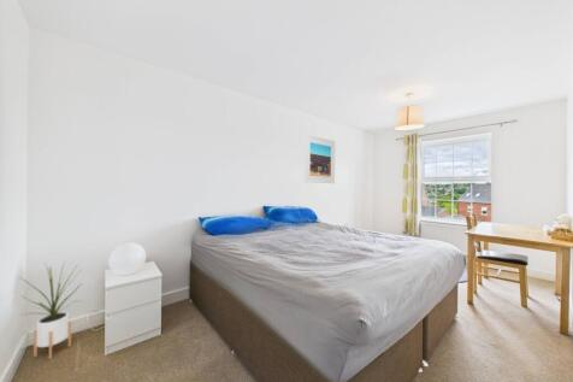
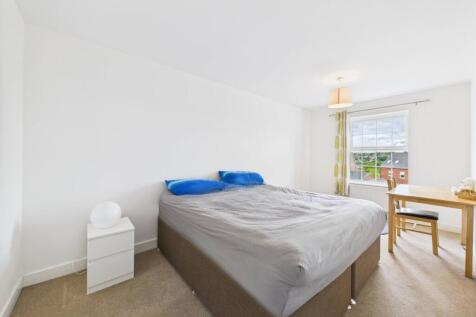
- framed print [303,134,336,184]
- house plant [19,258,83,360]
